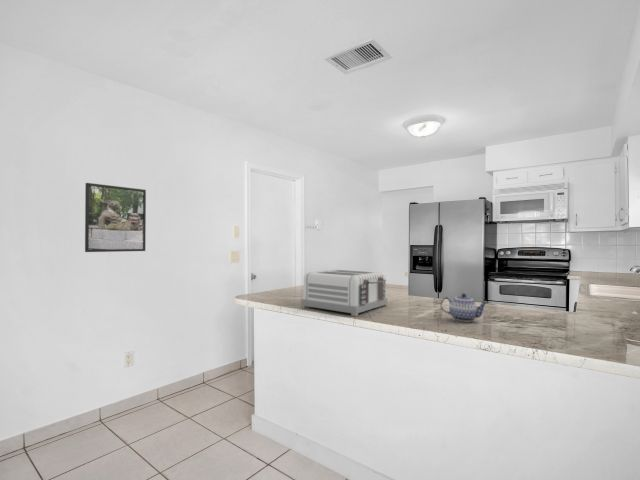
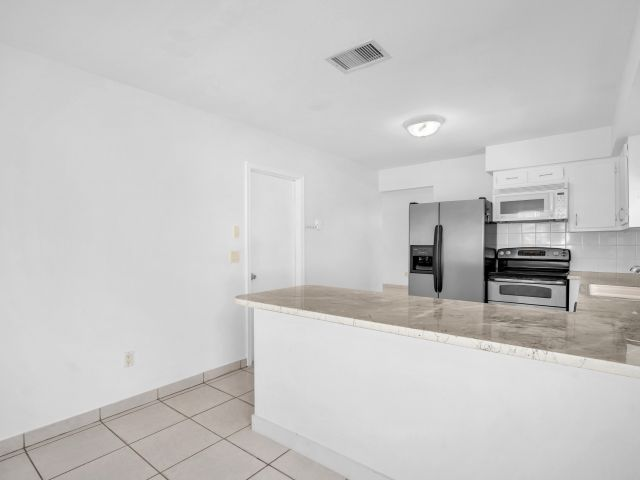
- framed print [84,182,147,253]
- toaster [300,268,389,317]
- teapot [440,292,489,323]
